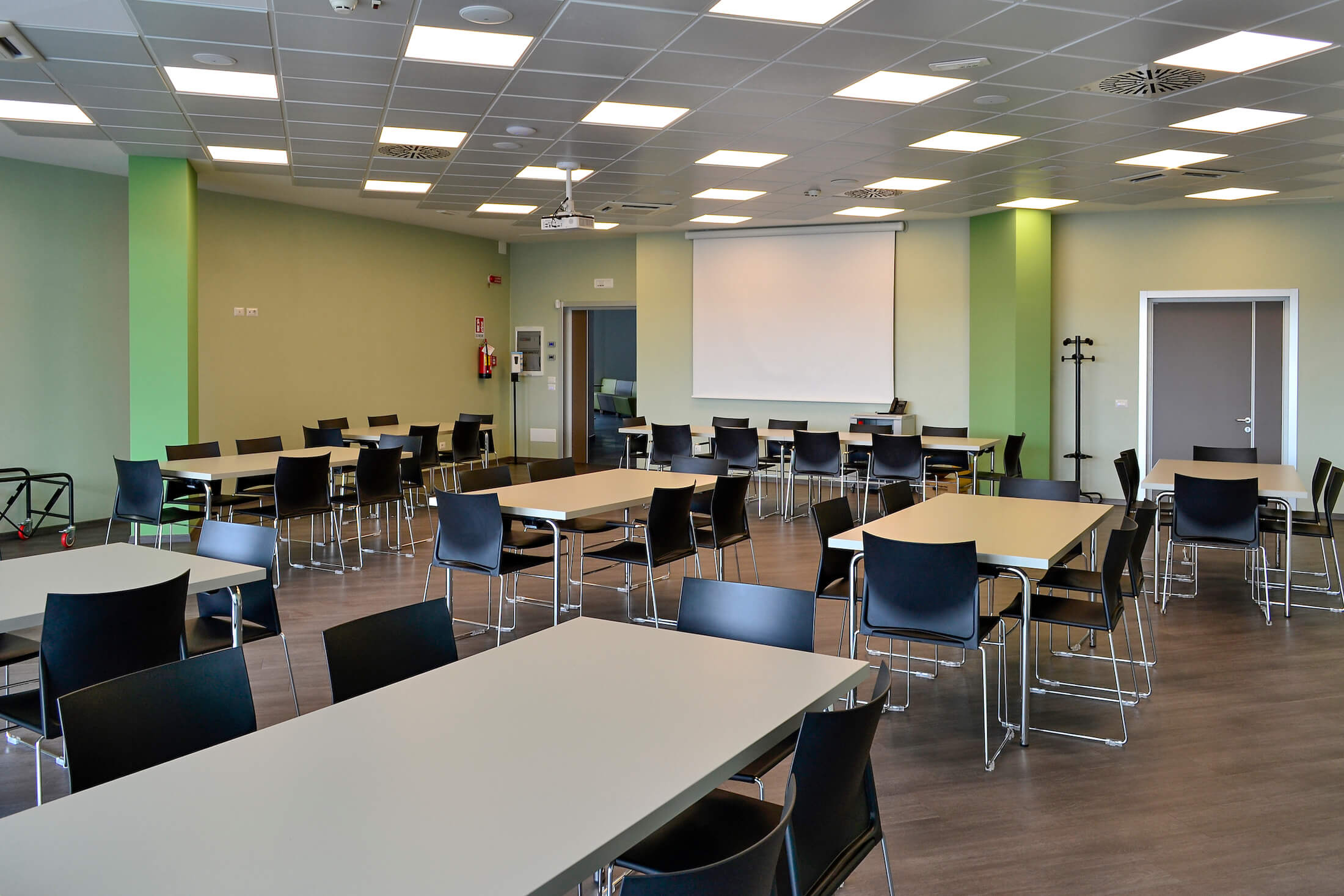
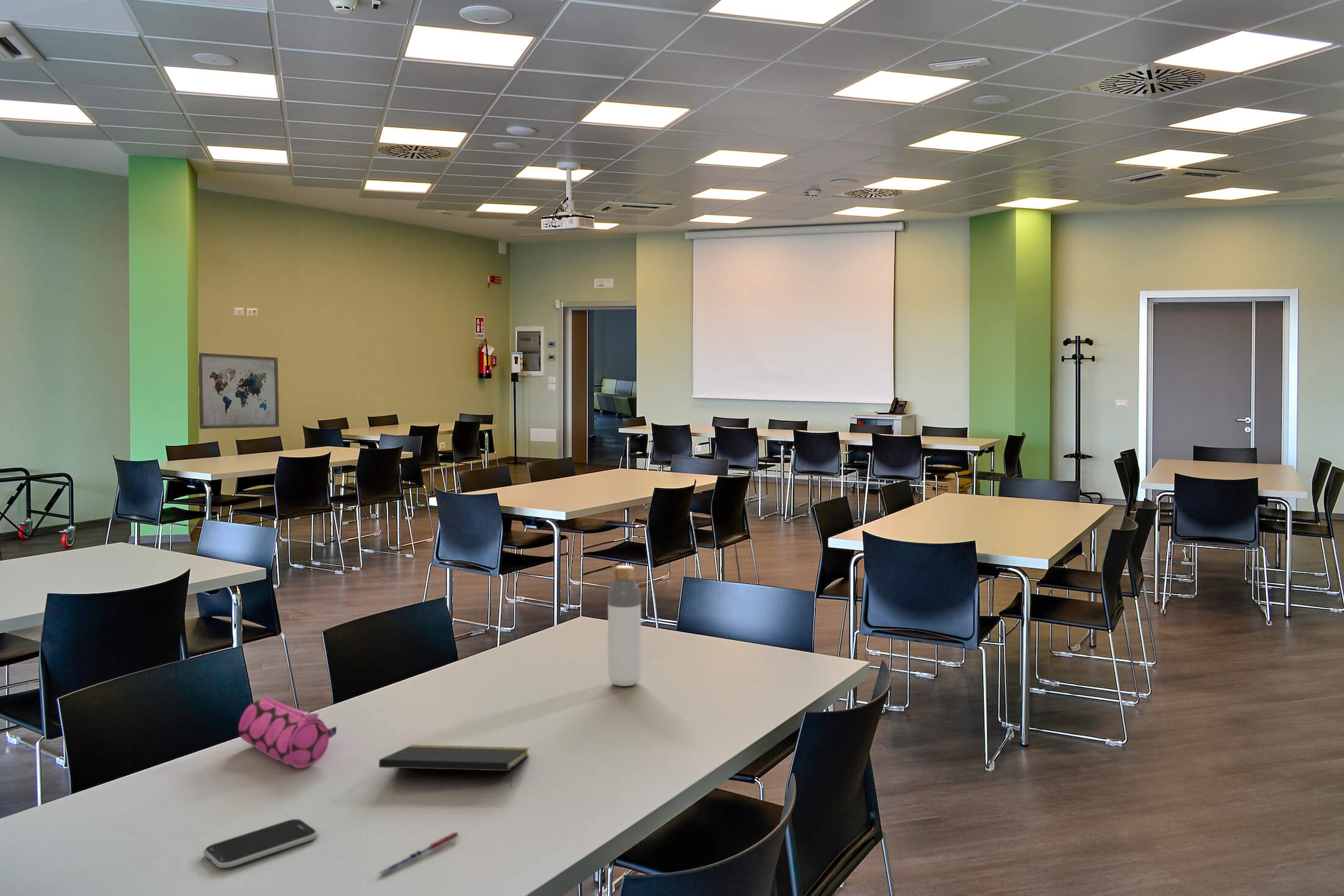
+ notepad [378,745,530,790]
+ pen [378,831,460,876]
+ bottle [607,565,642,687]
+ wall art [198,352,280,429]
+ pencil case [238,696,337,769]
+ smartphone [203,818,318,869]
